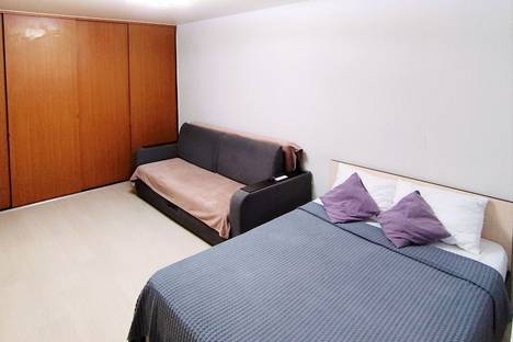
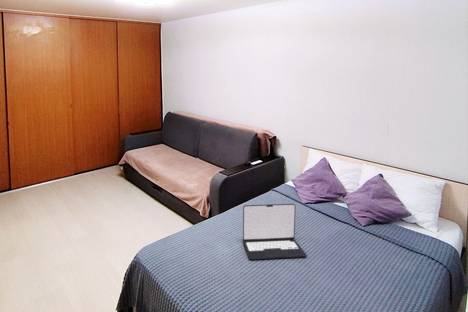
+ laptop [242,203,308,261]
